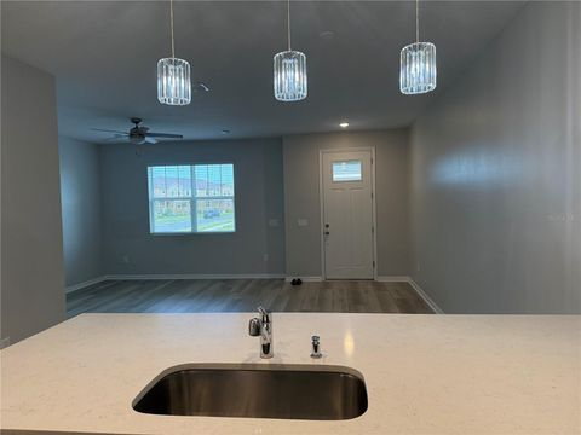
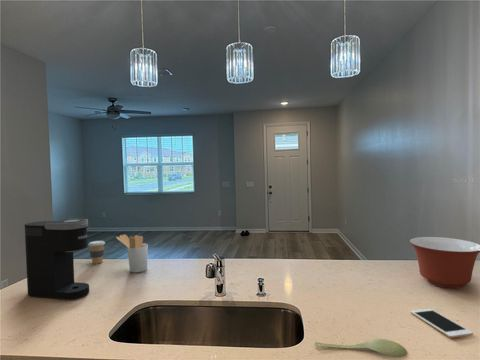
+ cell phone [410,308,474,339]
+ mixing bowl [409,236,480,289]
+ coffee maker [24,218,90,301]
+ spoon [314,338,408,358]
+ coffee cup [88,240,106,265]
+ utensil holder [115,233,149,274]
